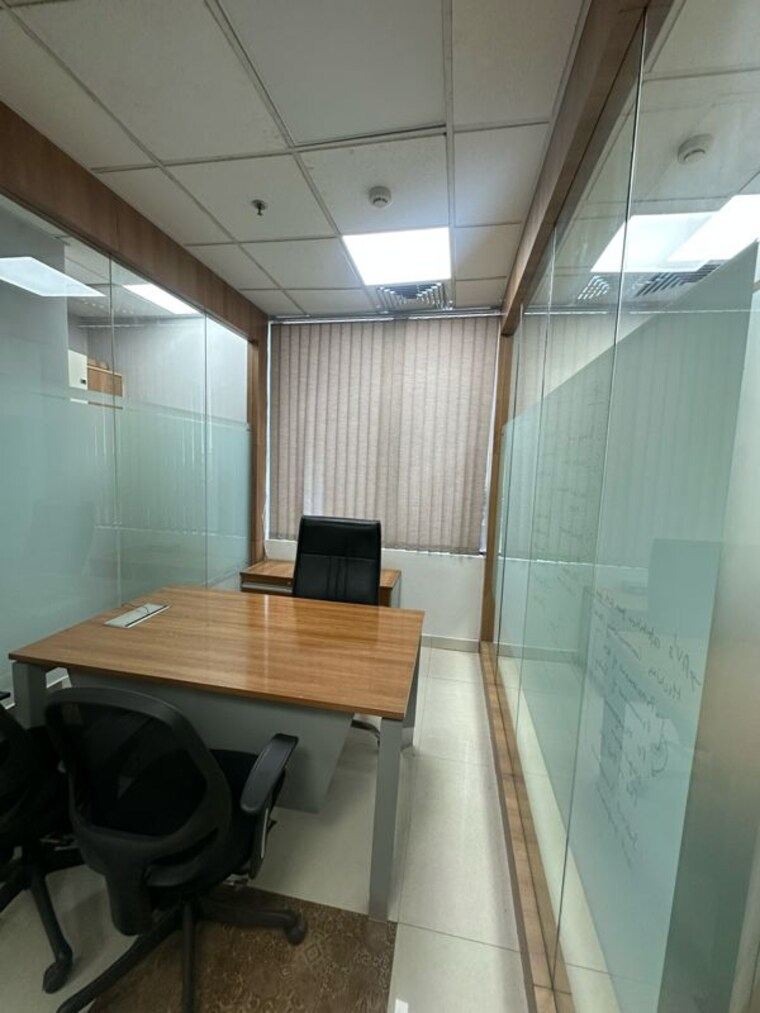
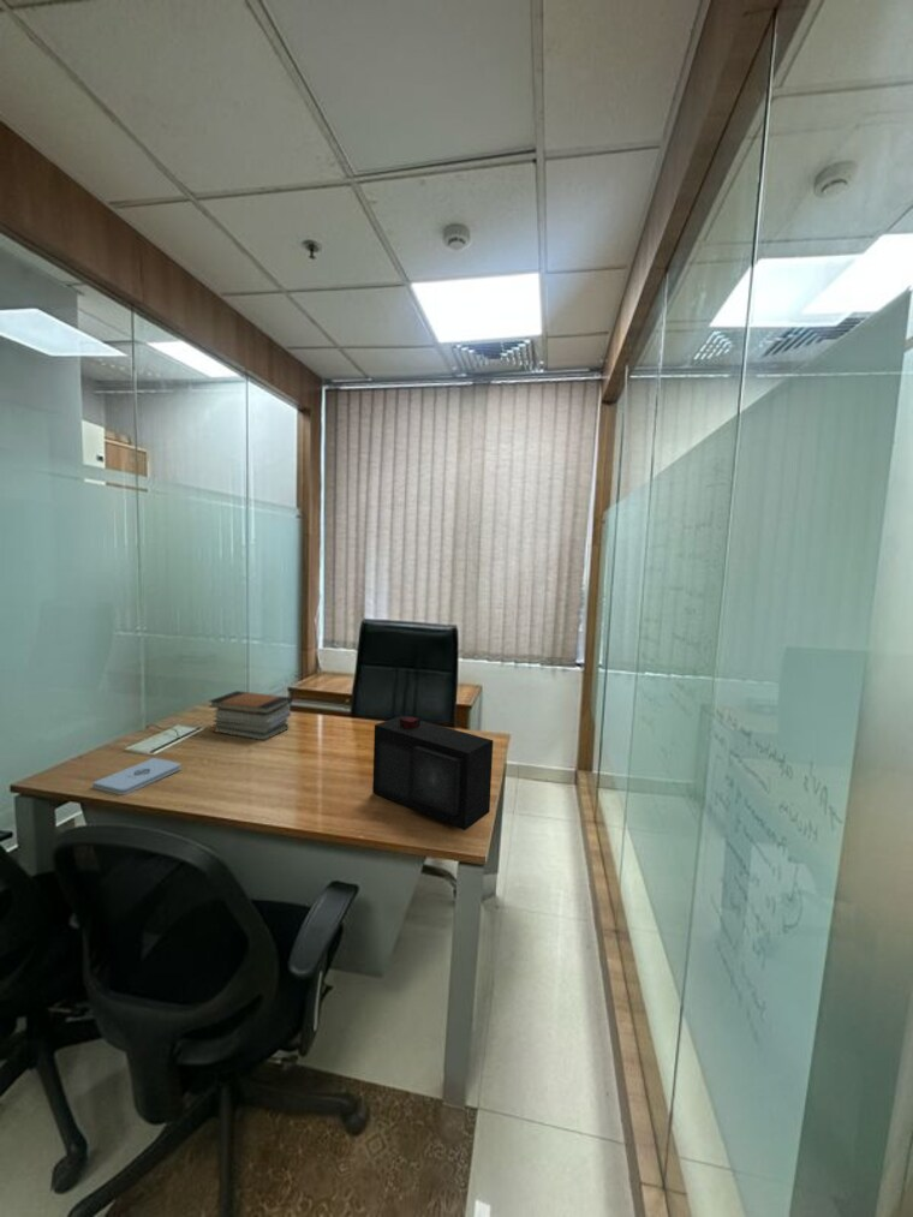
+ notepad [91,757,181,797]
+ book stack [208,690,292,741]
+ speaker [371,715,494,831]
